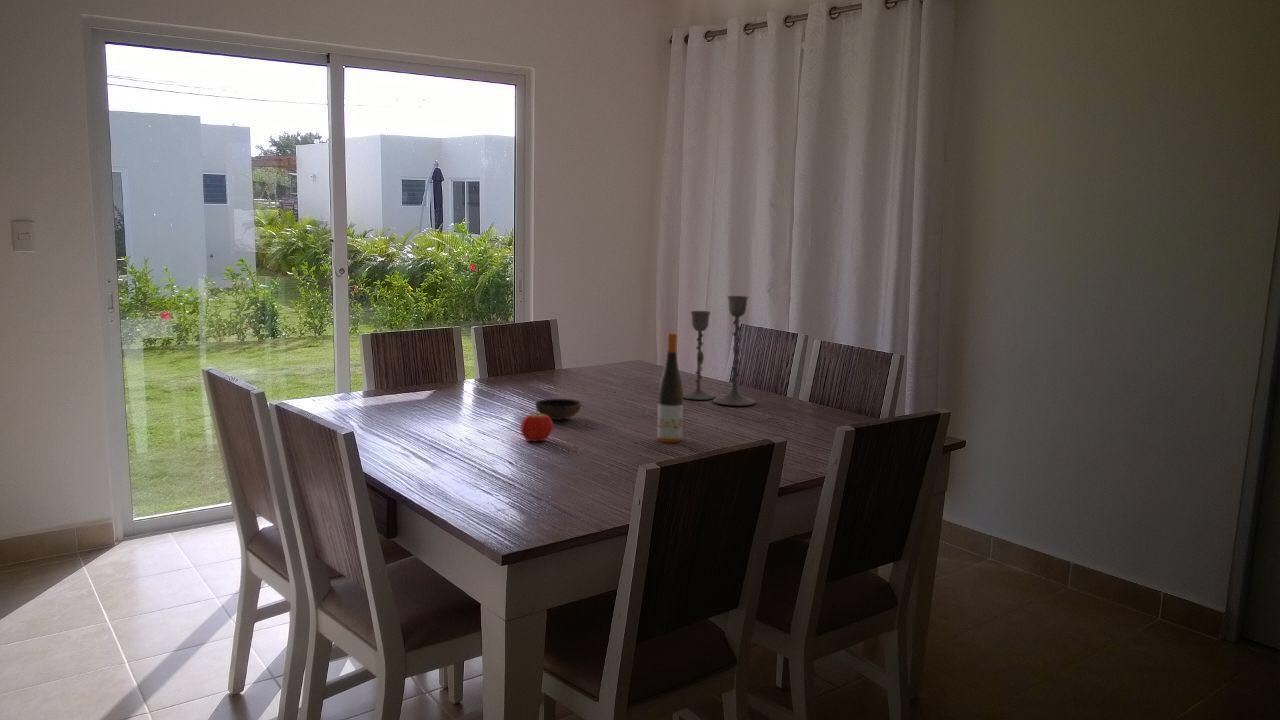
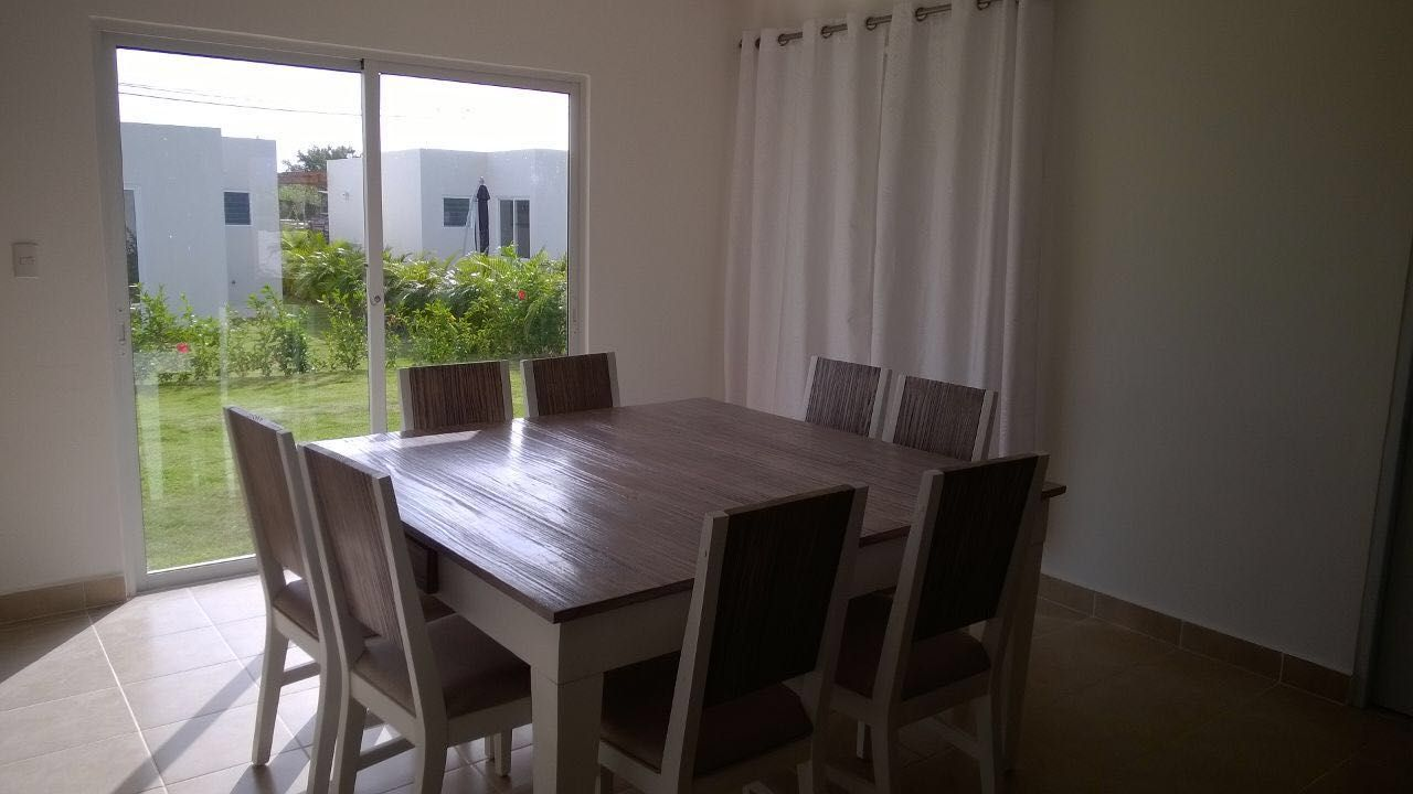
- candlestick [683,295,757,407]
- wine bottle [656,332,684,444]
- bowl [534,398,583,421]
- fruit [520,410,554,442]
